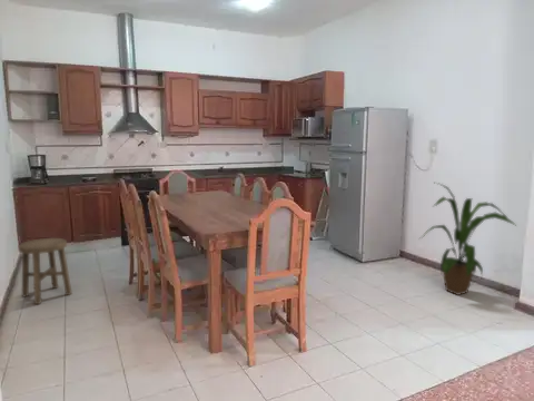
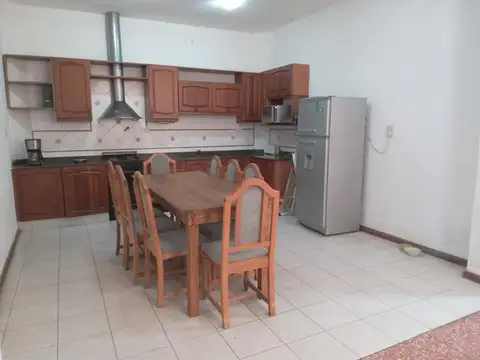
- stool [18,237,73,305]
- house plant [418,182,518,296]
